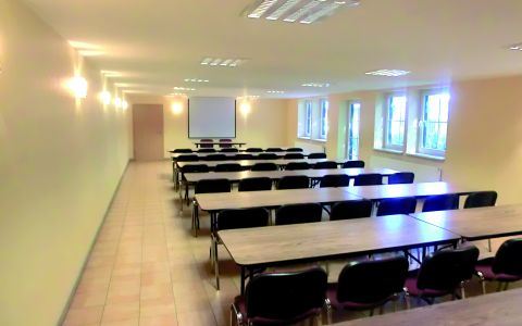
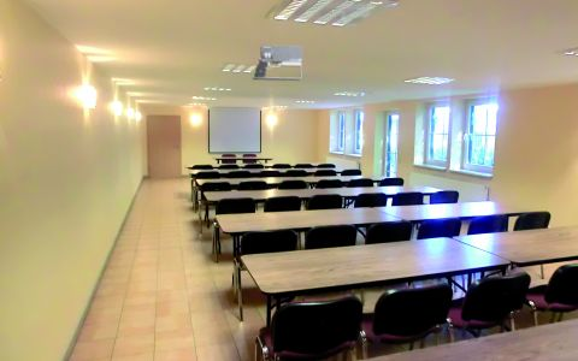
+ projector [250,45,303,82]
